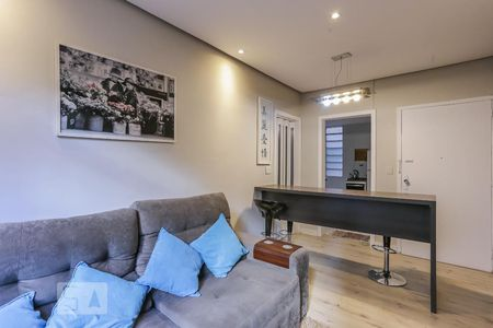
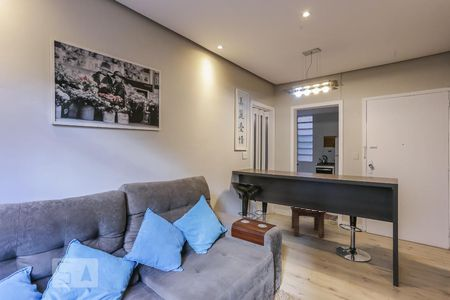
+ stool [290,207,328,239]
